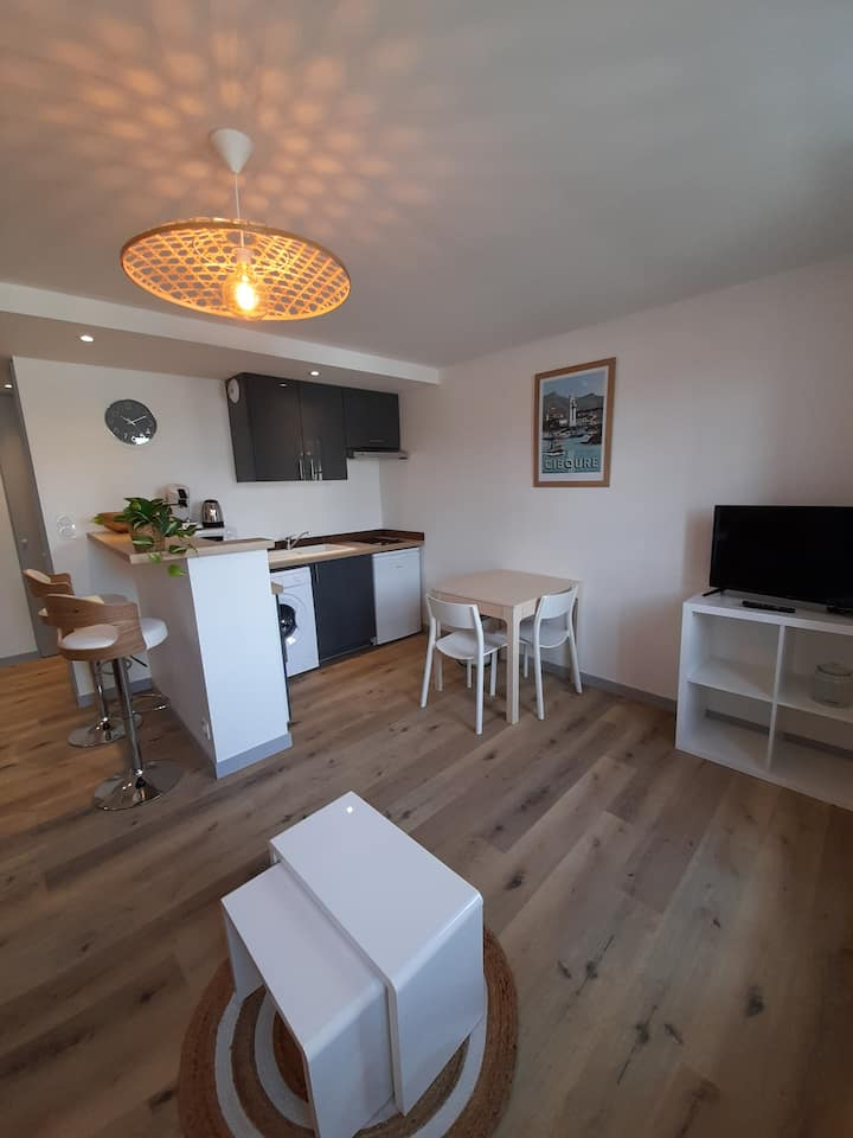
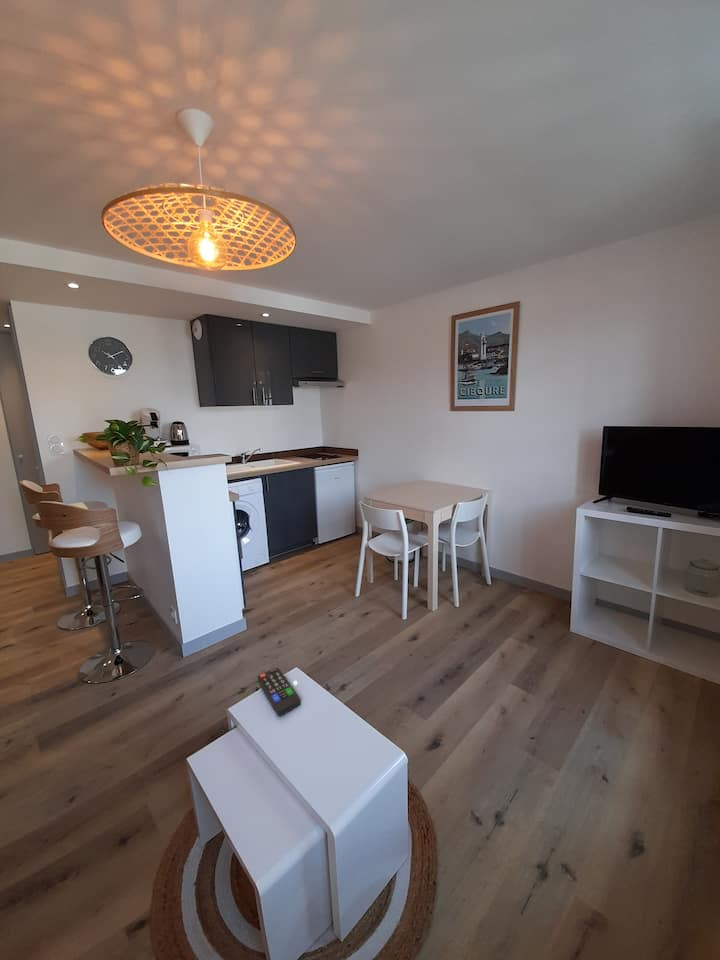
+ remote control [257,667,302,717]
